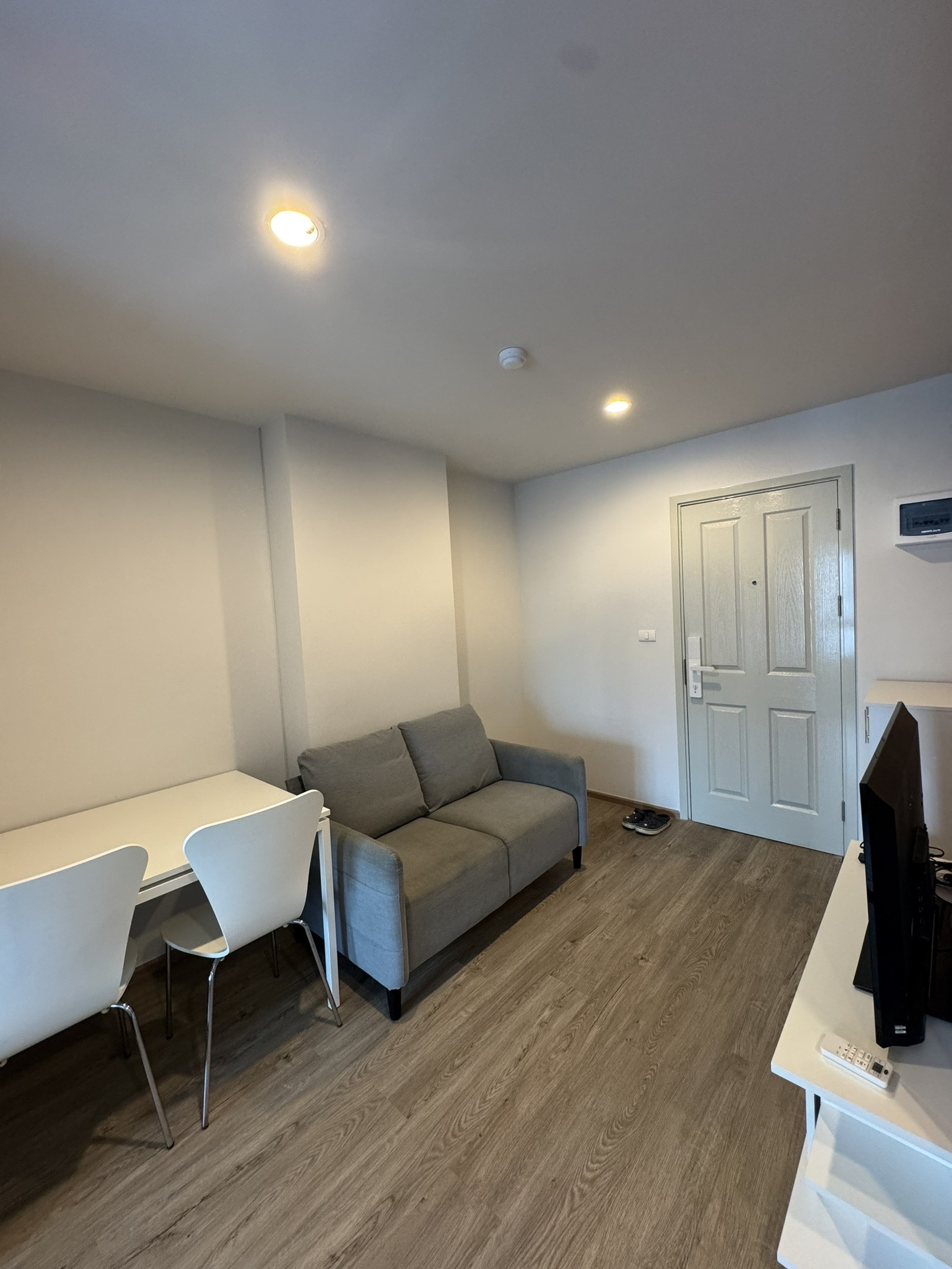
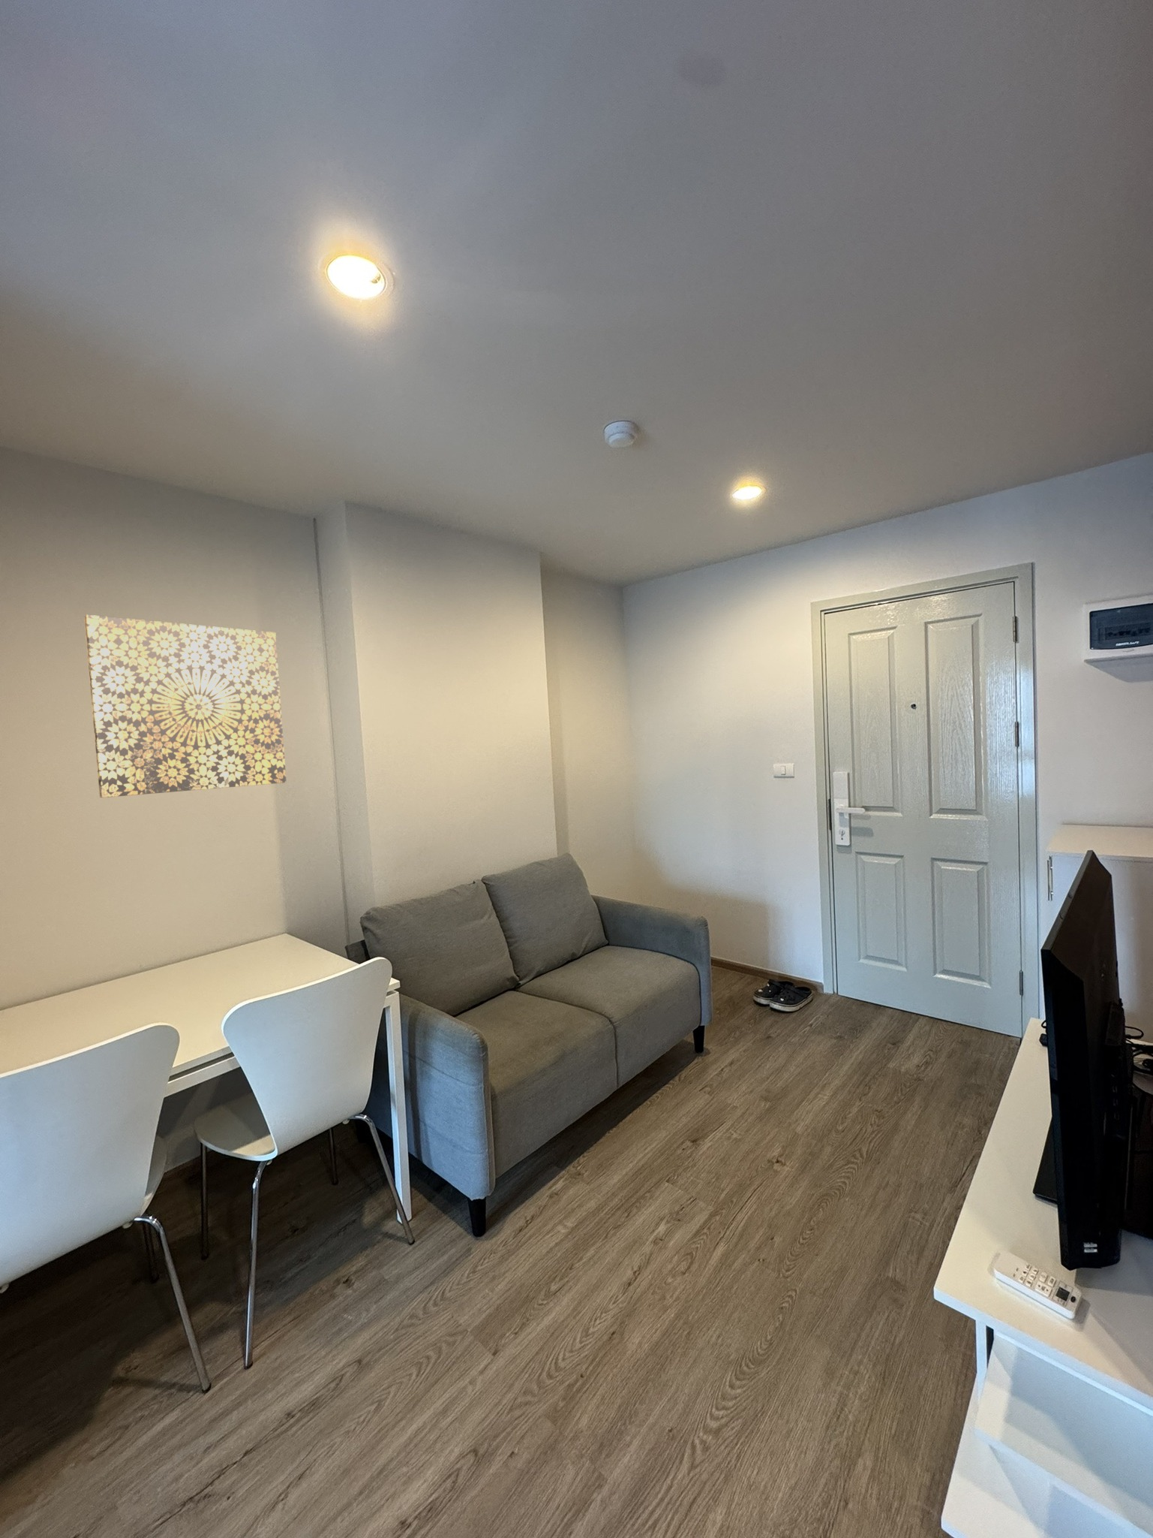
+ wall art [84,614,287,799]
